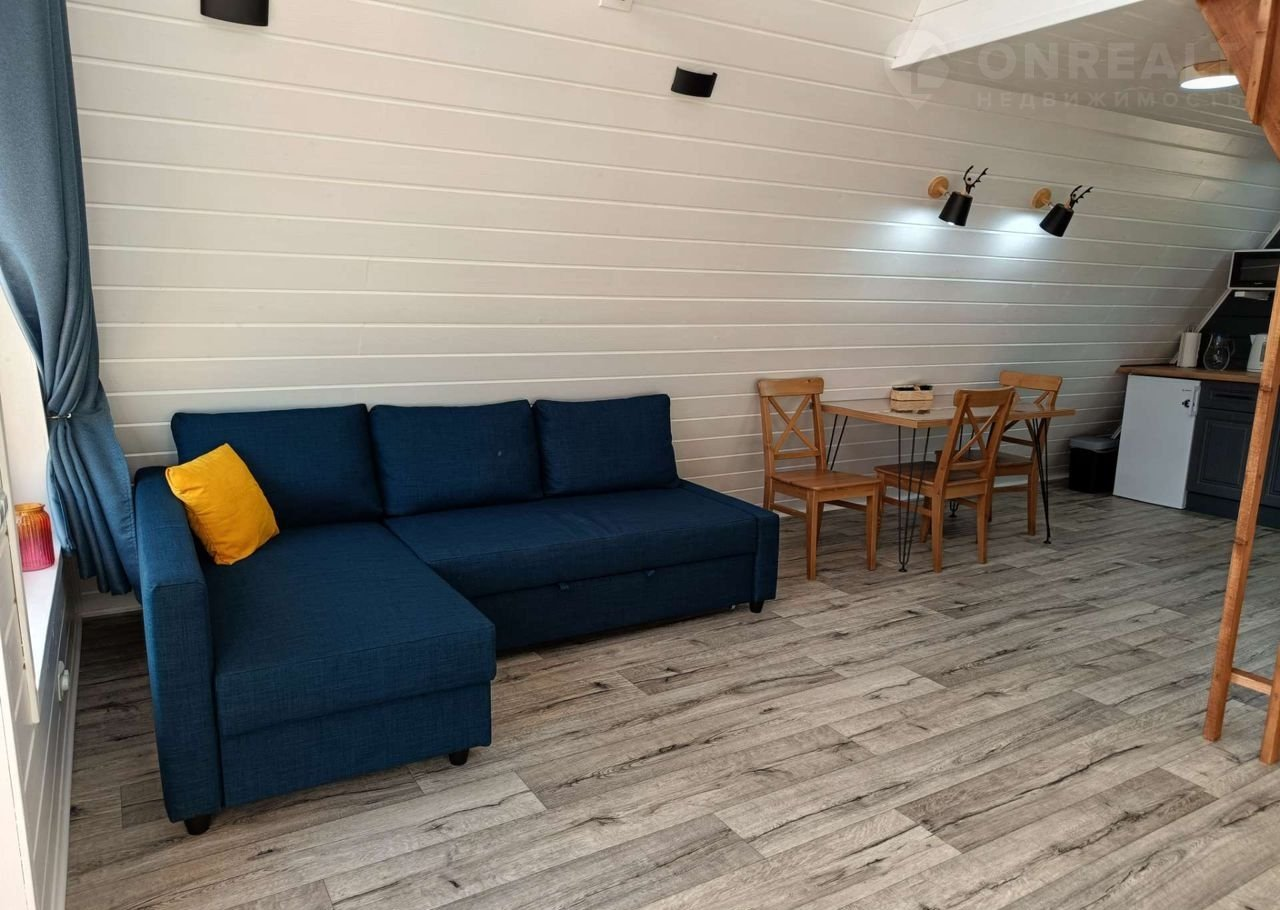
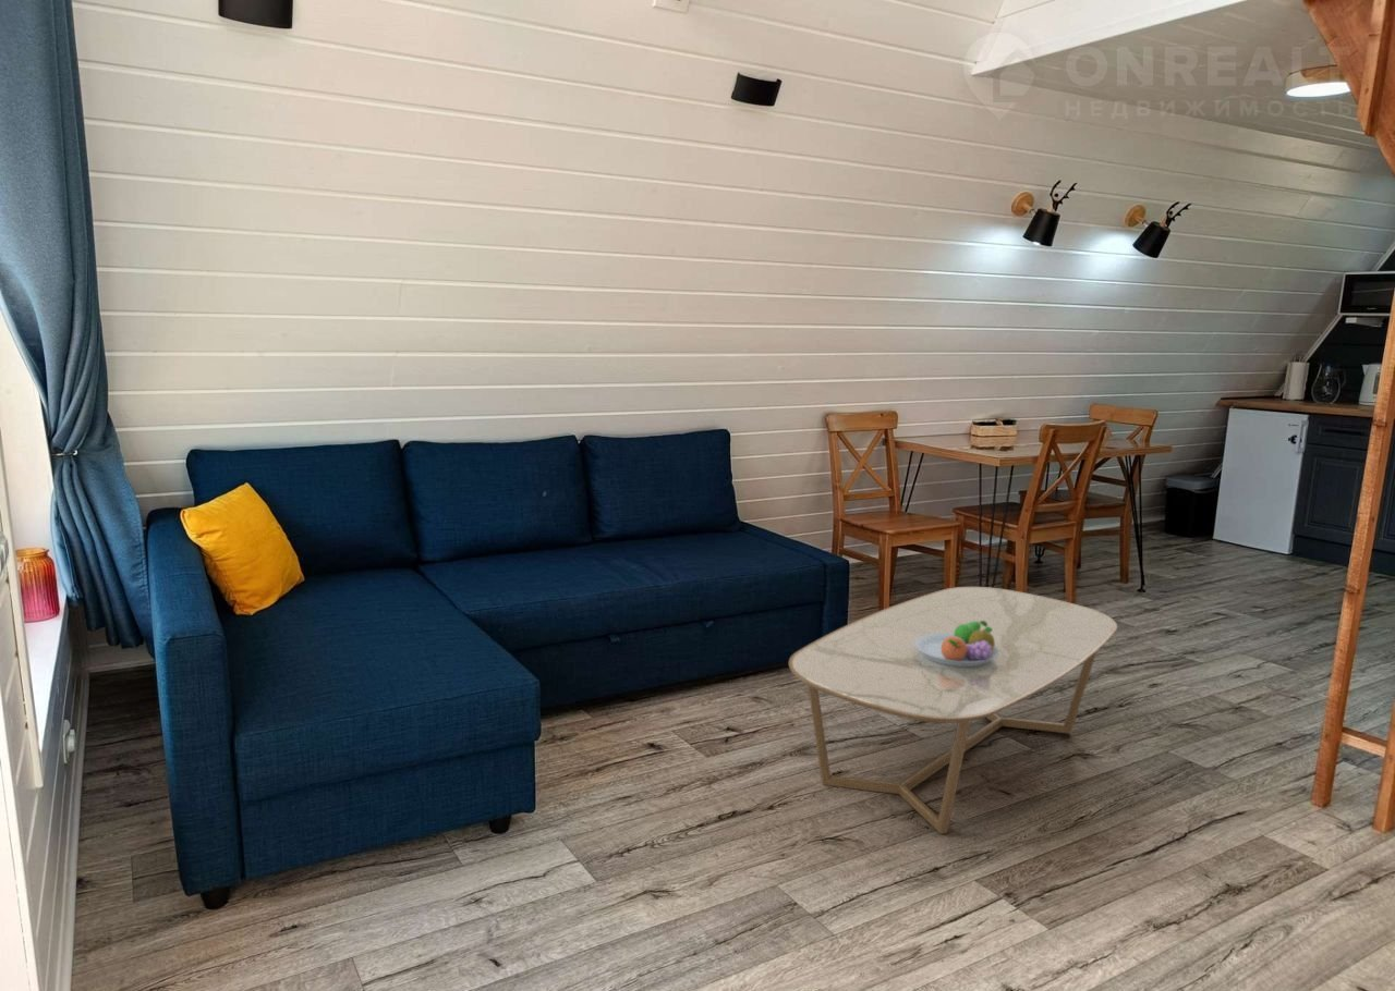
+ coffee table [788,586,1119,835]
+ fruit bowl [914,621,999,666]
